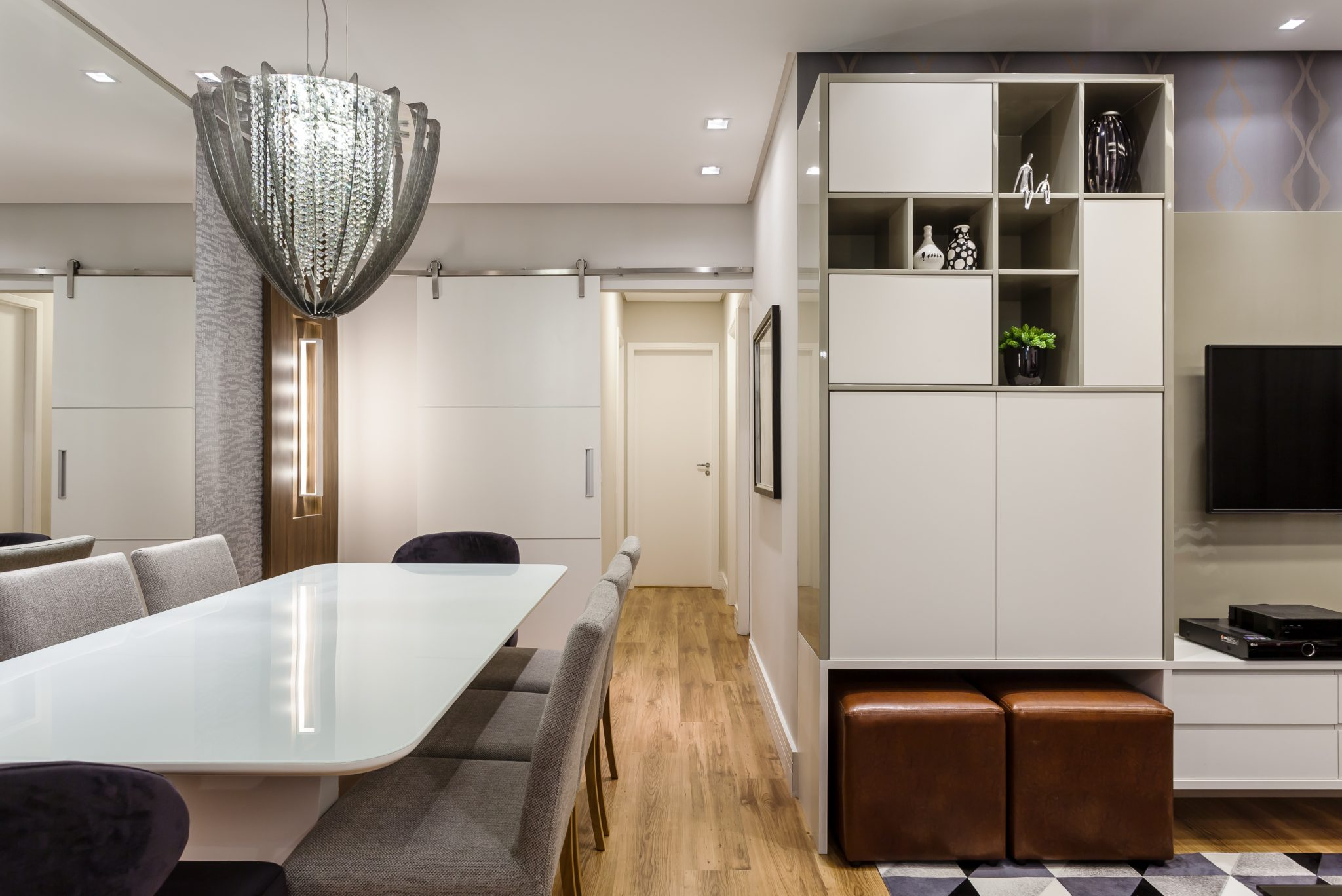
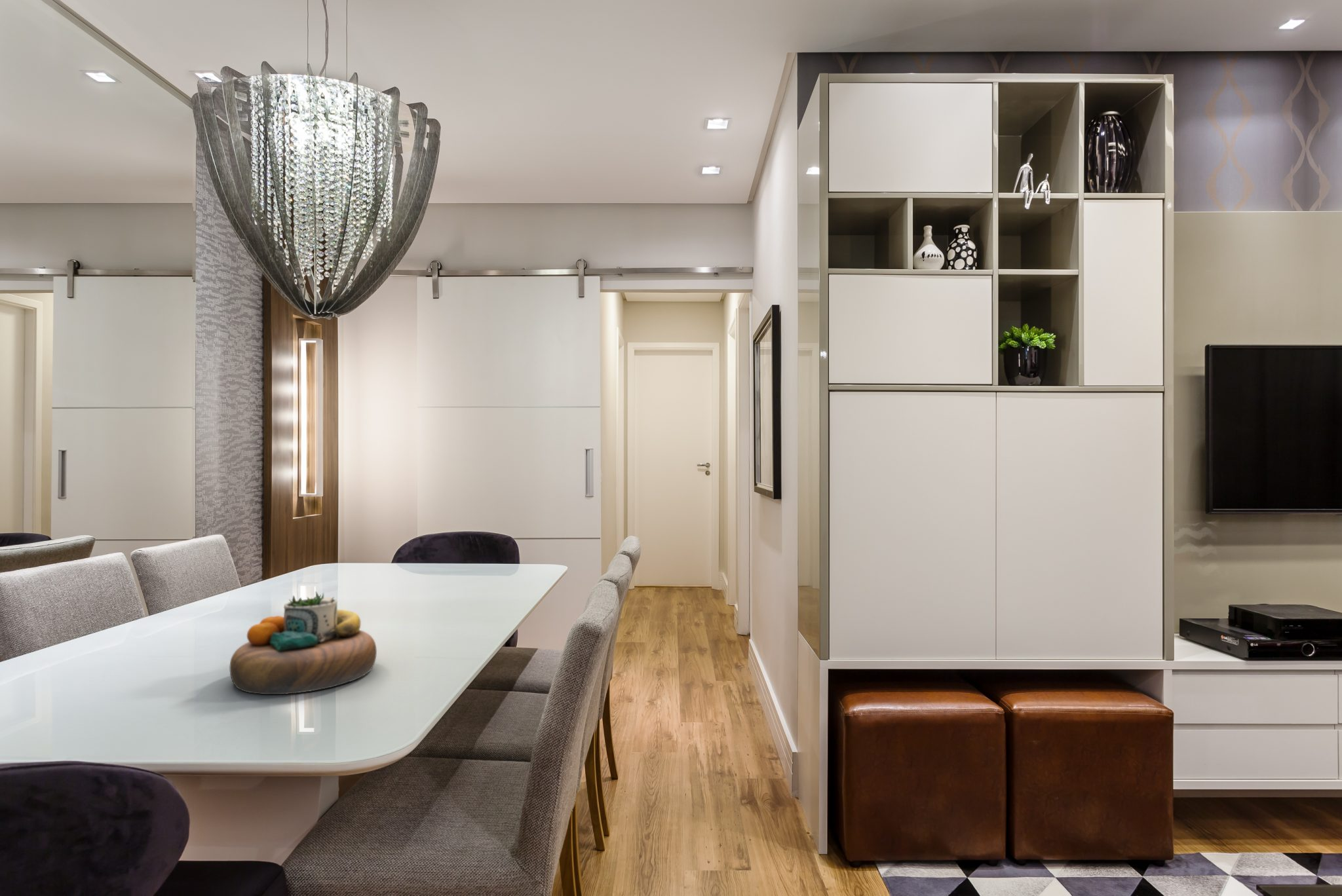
+ decorative bowl [229,591,377,695]
